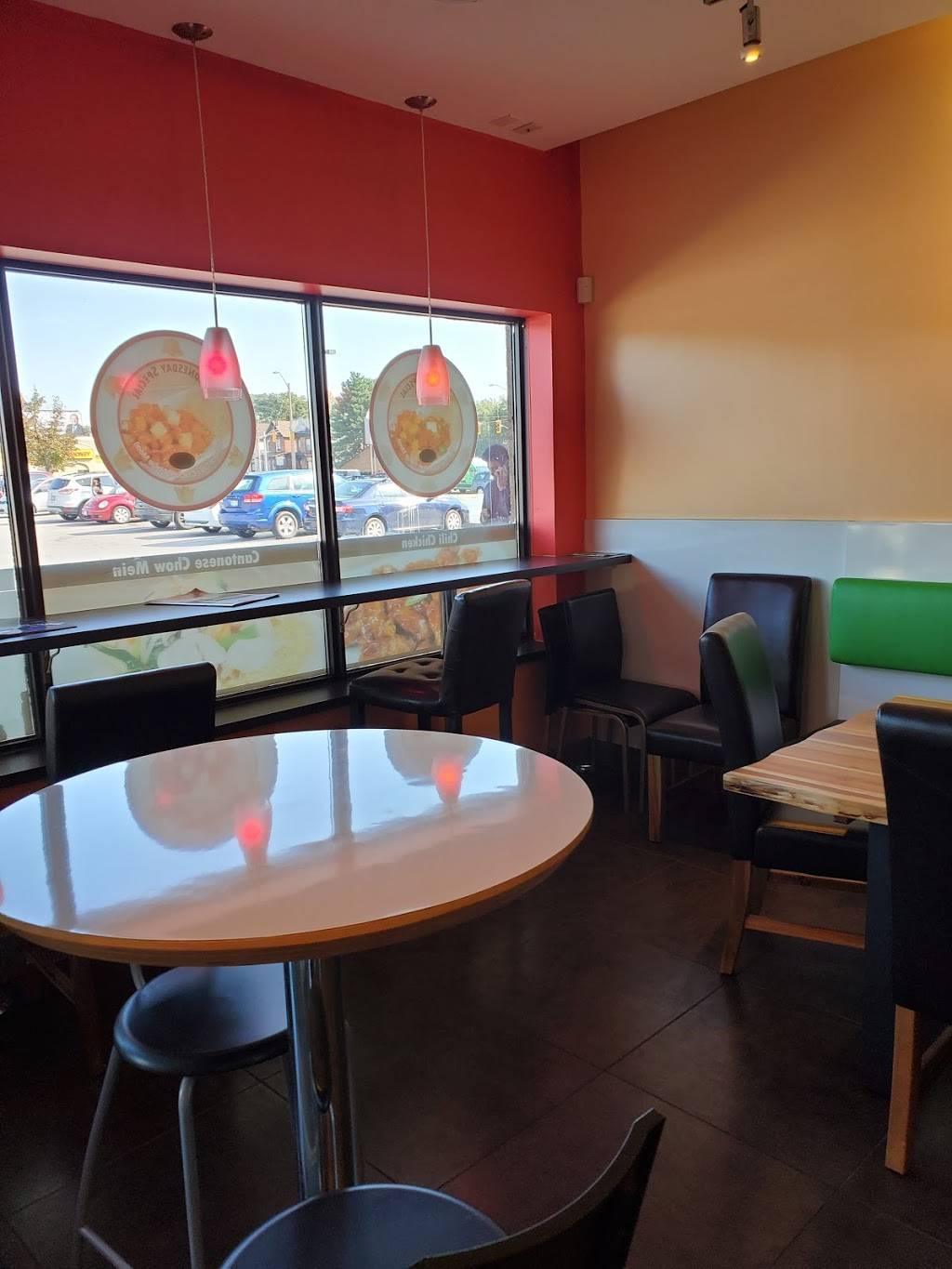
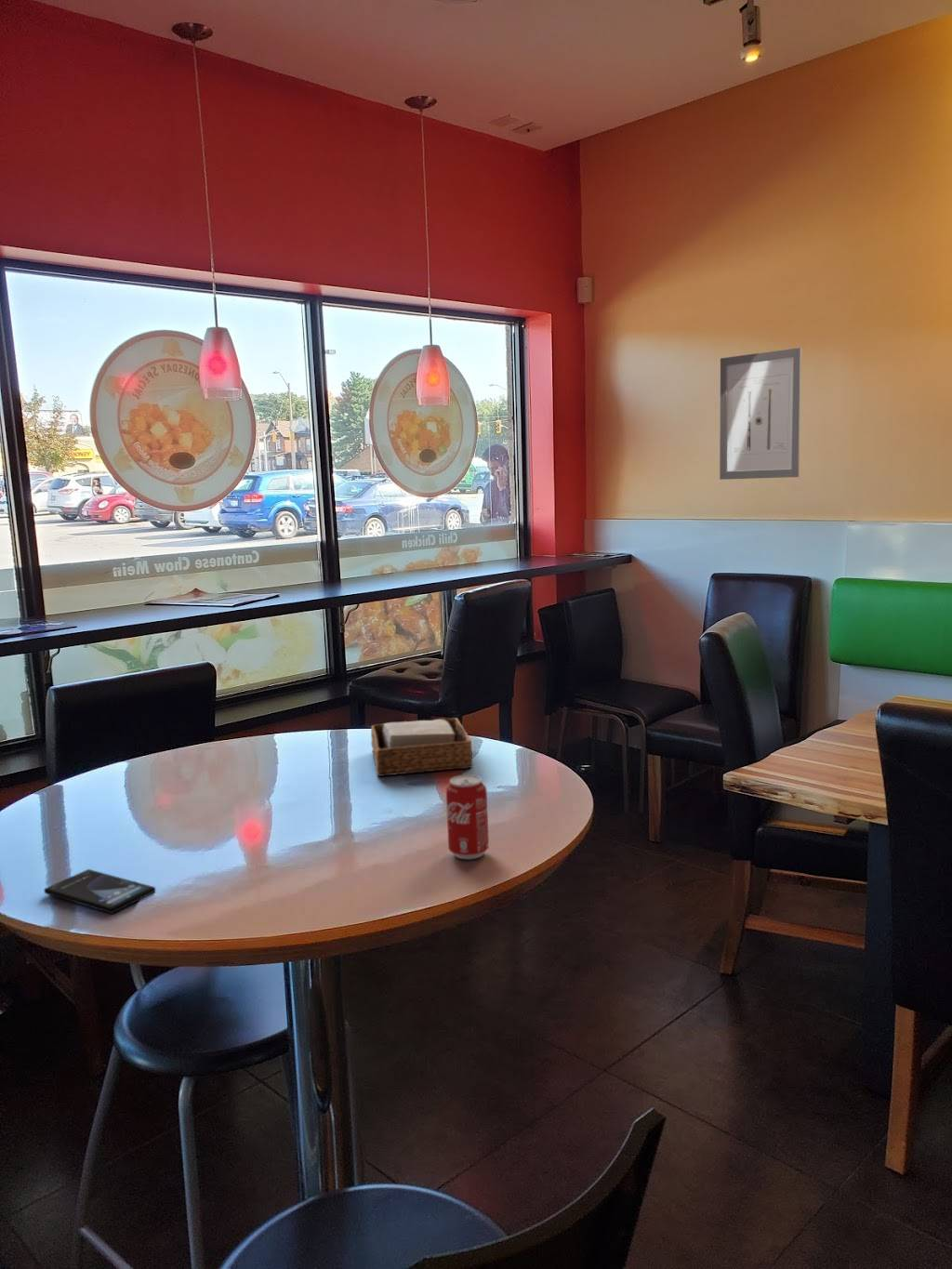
+ napkin holder [370,717,473,777]
+ smartphone [43,868,156,915]
+ beverage can [445,773,490,860]
+ wall art [719,347,802,481]
